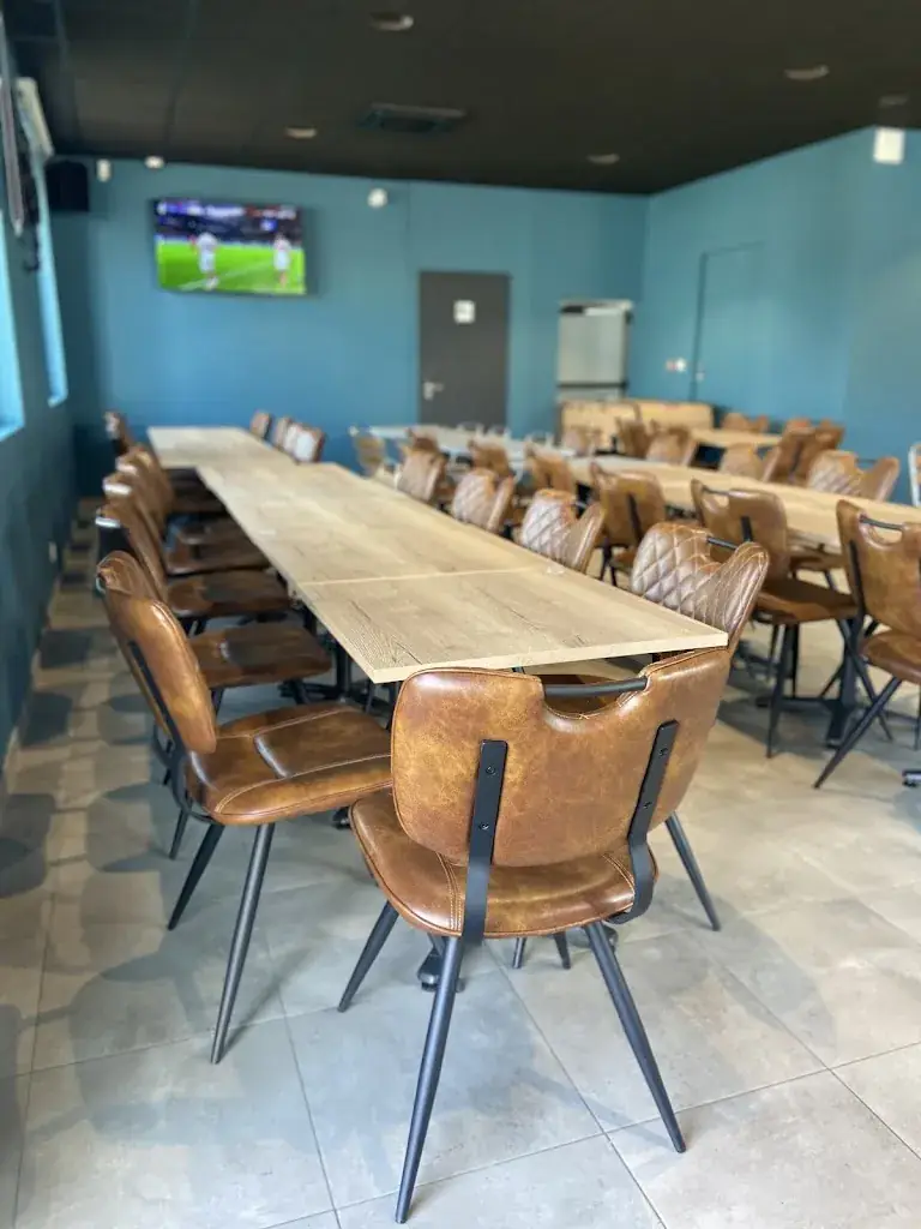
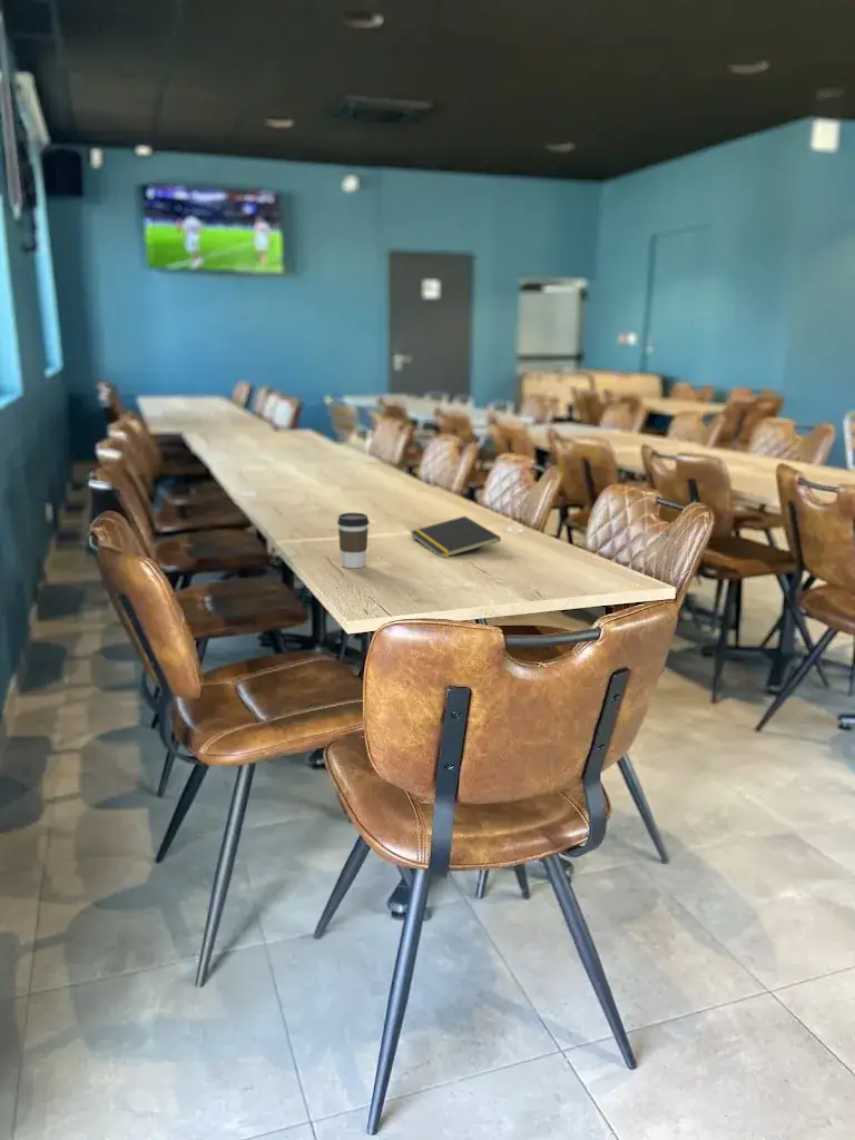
+ coffee cup [336,512,371,569]
+ notepad [410,515,502,559]
